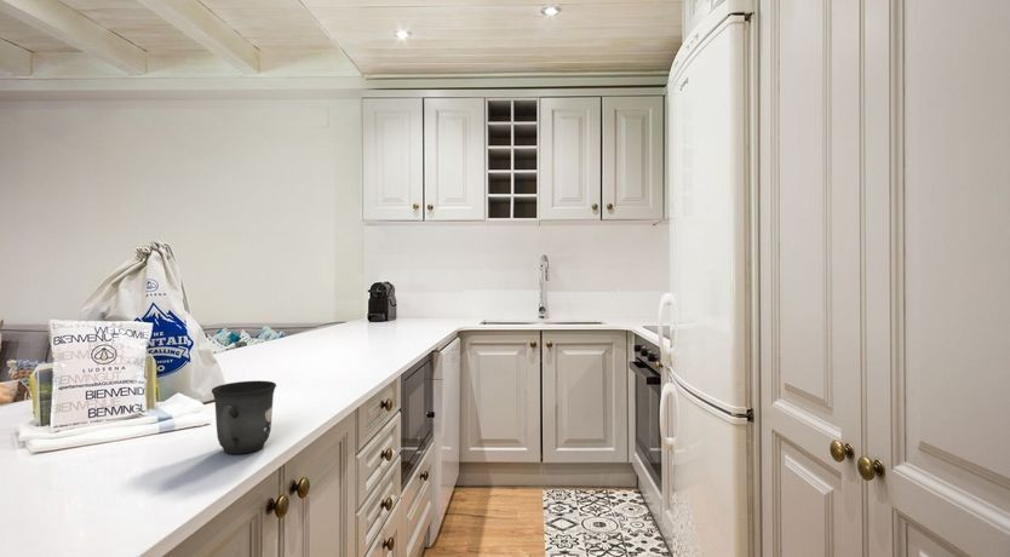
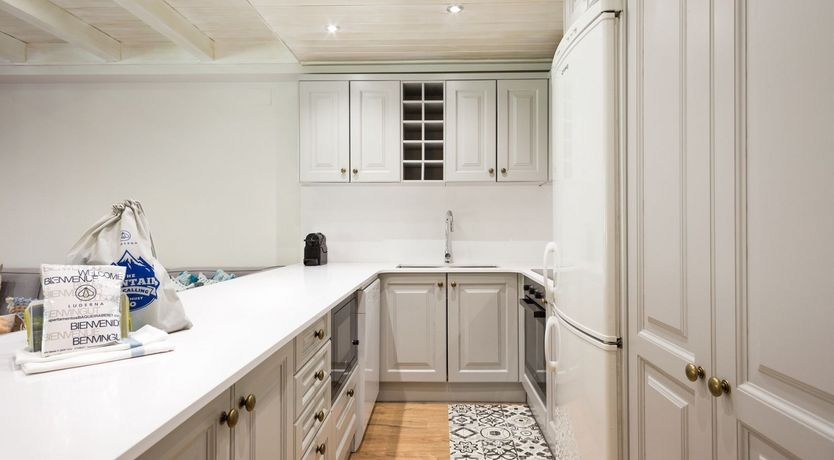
- mug [211,380,277,455]
